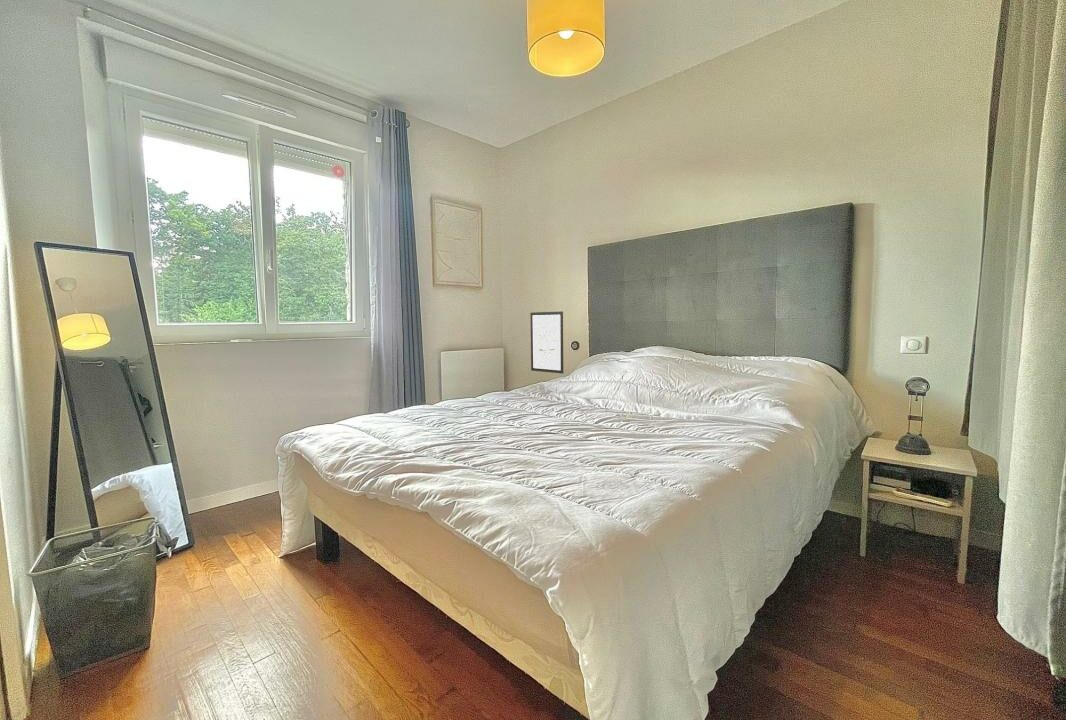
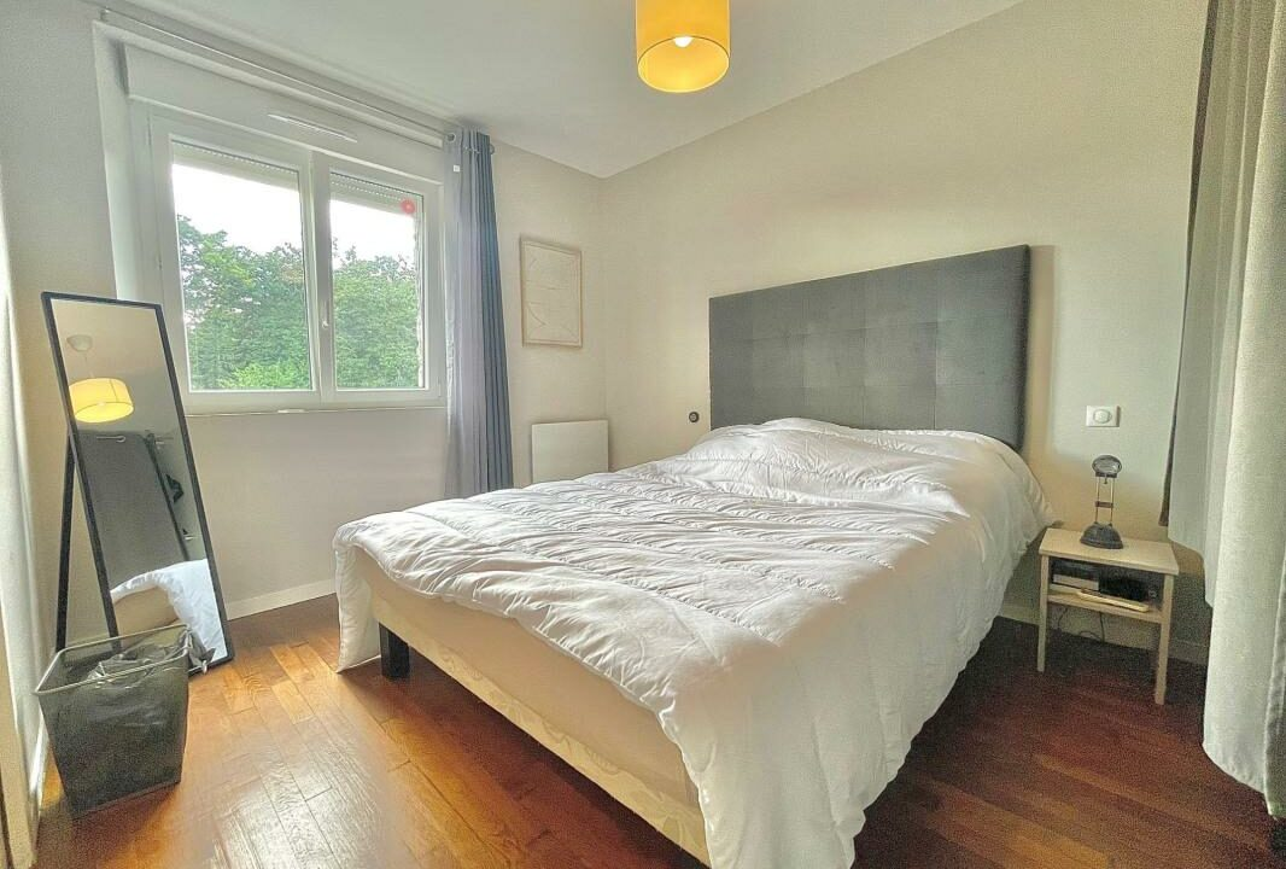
- wall art [529,310,564,374]
